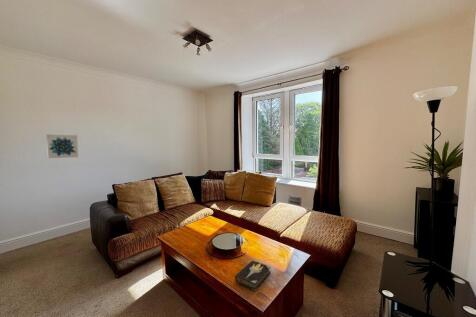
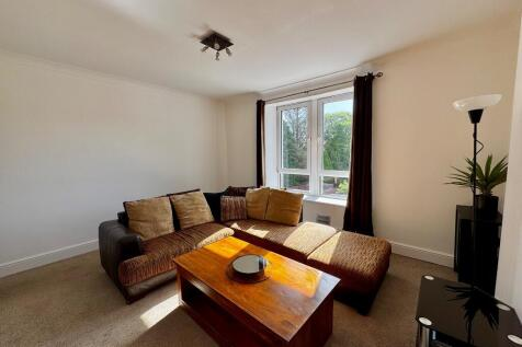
- hardback book [234,260,272,292]
- wall art [46,134,79,159]
